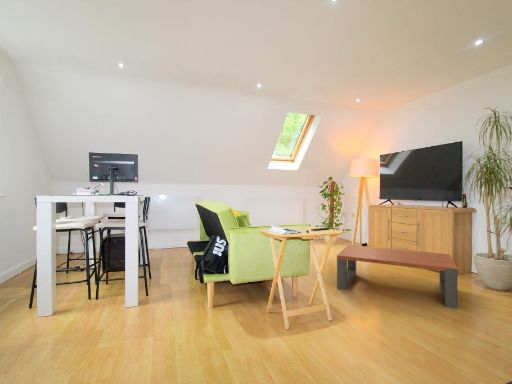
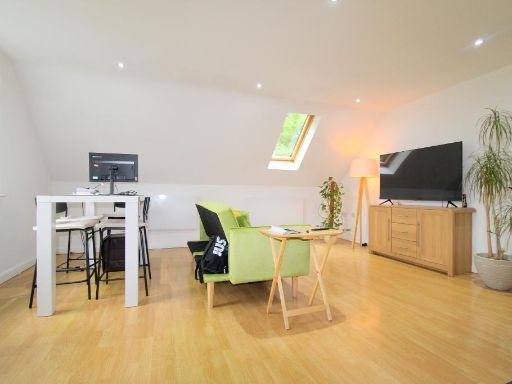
- coffee table [336,244,459,310]
